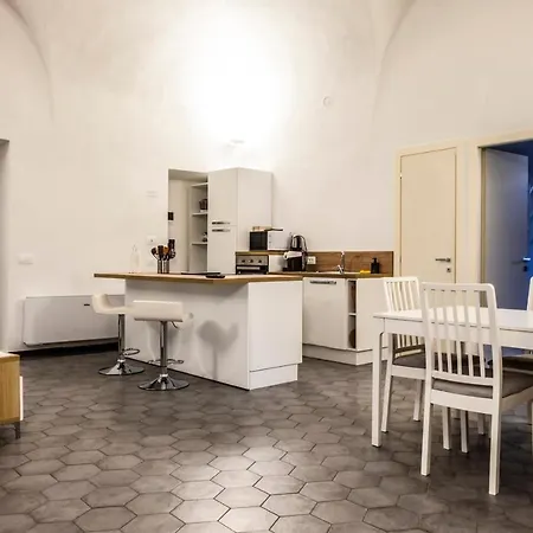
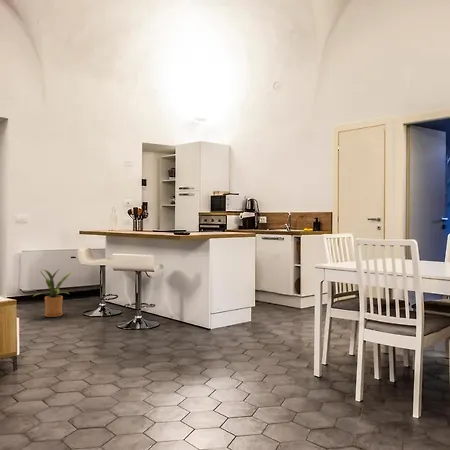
+ house plant [33,268,75,318]
